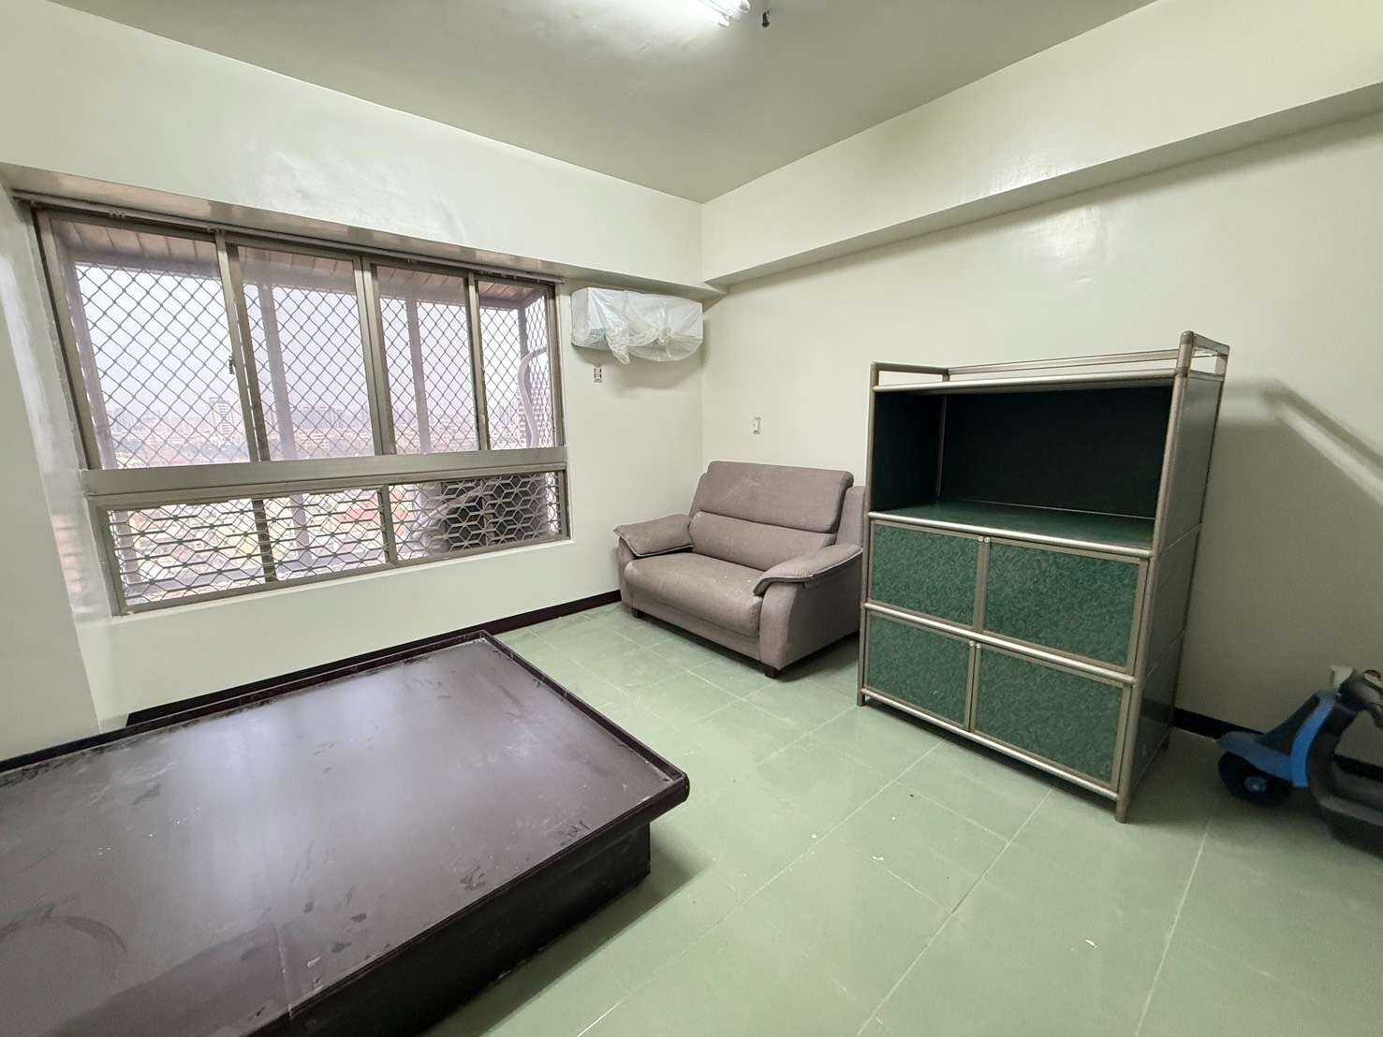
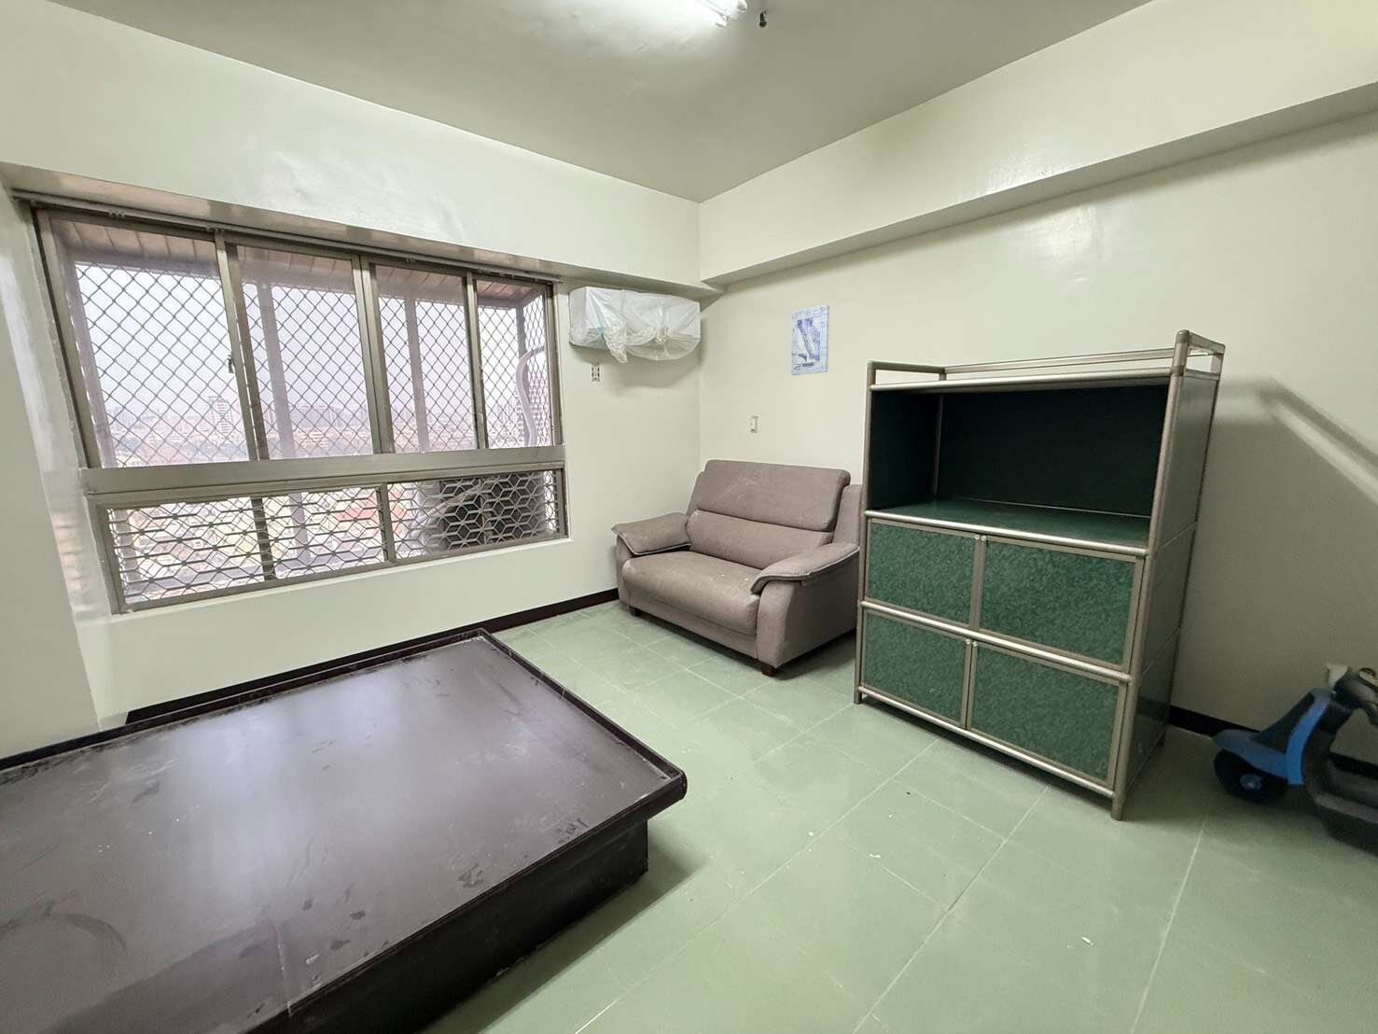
+ wall art [791,304,831,376]
